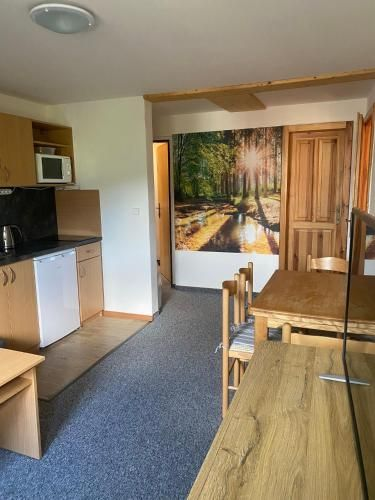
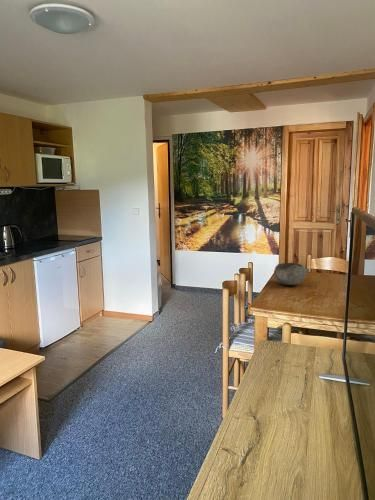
+ bowl [273,262,310,286]
